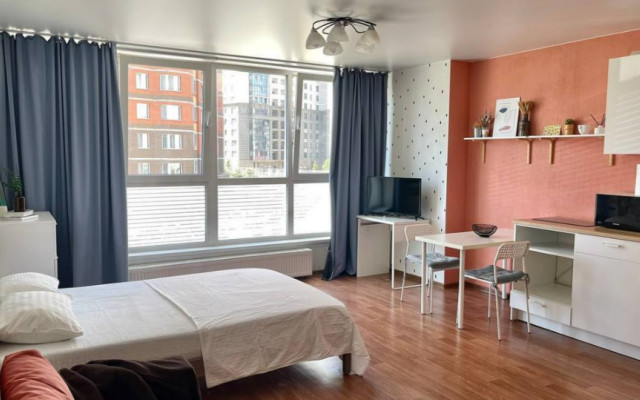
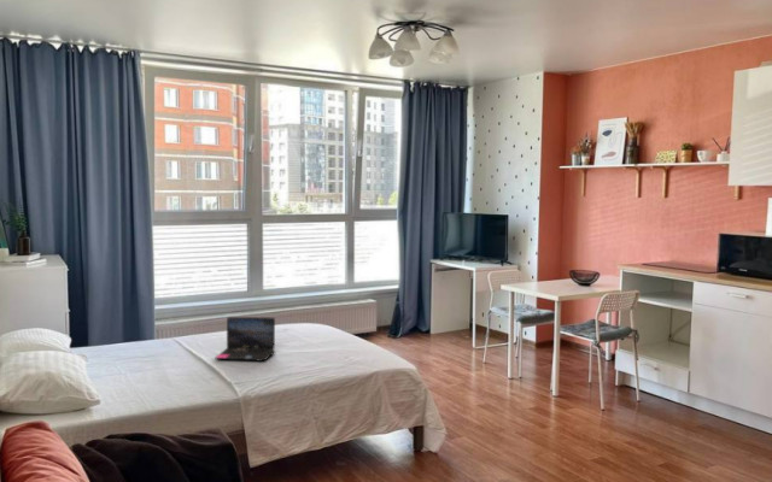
+ laptop [214,316,276,362]
